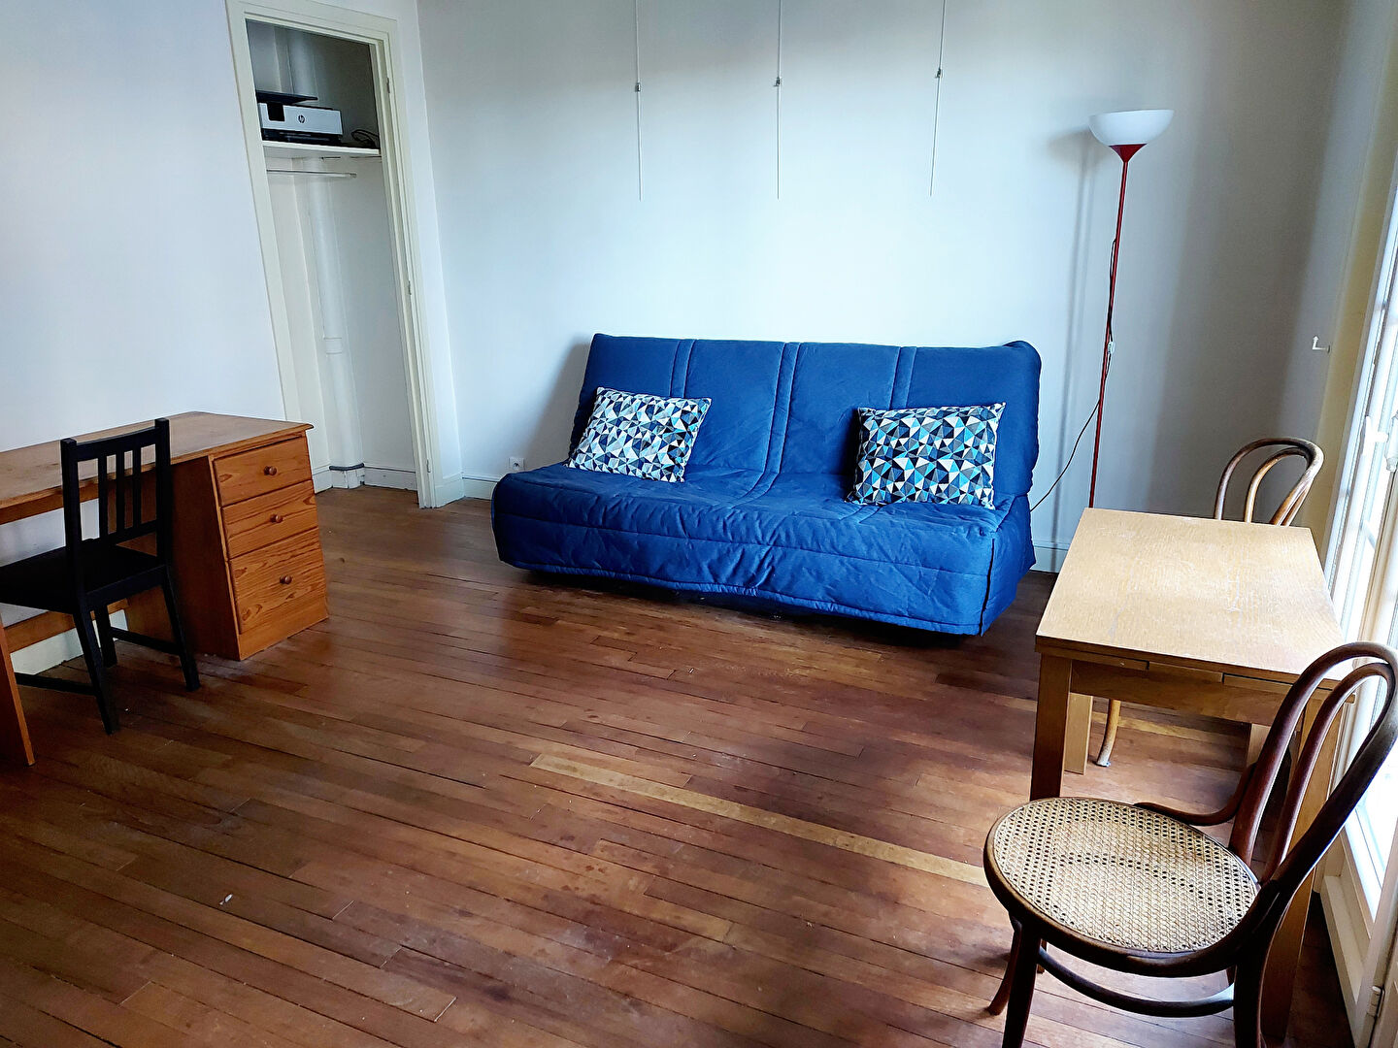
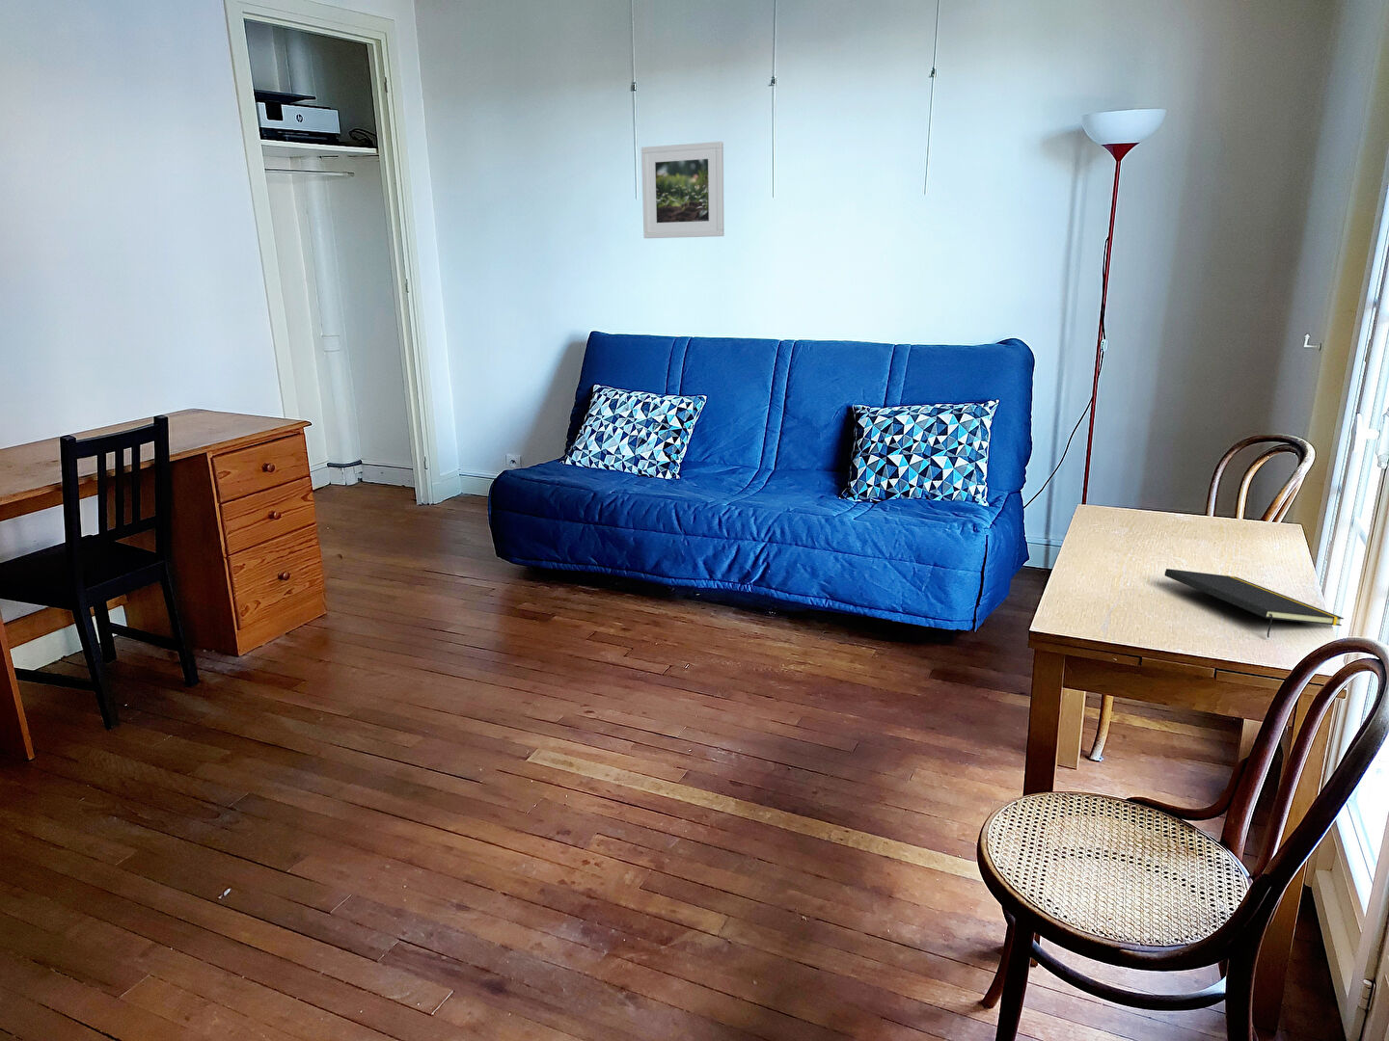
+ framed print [641,141,725,239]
+ notepad [1164,568,1344,639]
